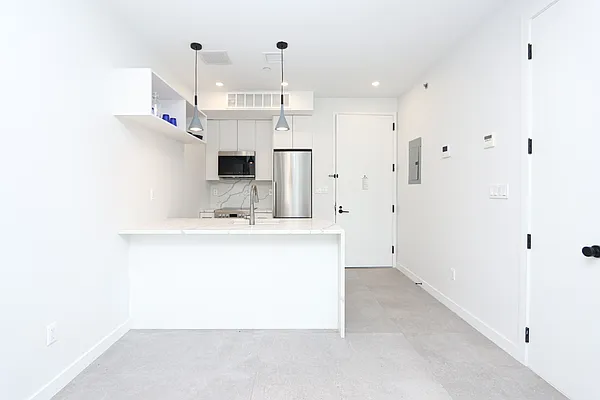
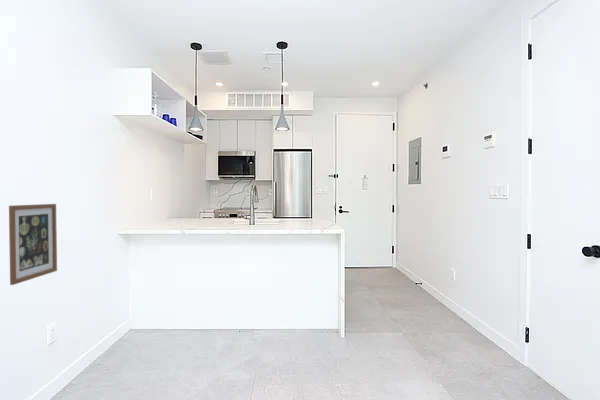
+ wall art [8,203,58,286]
